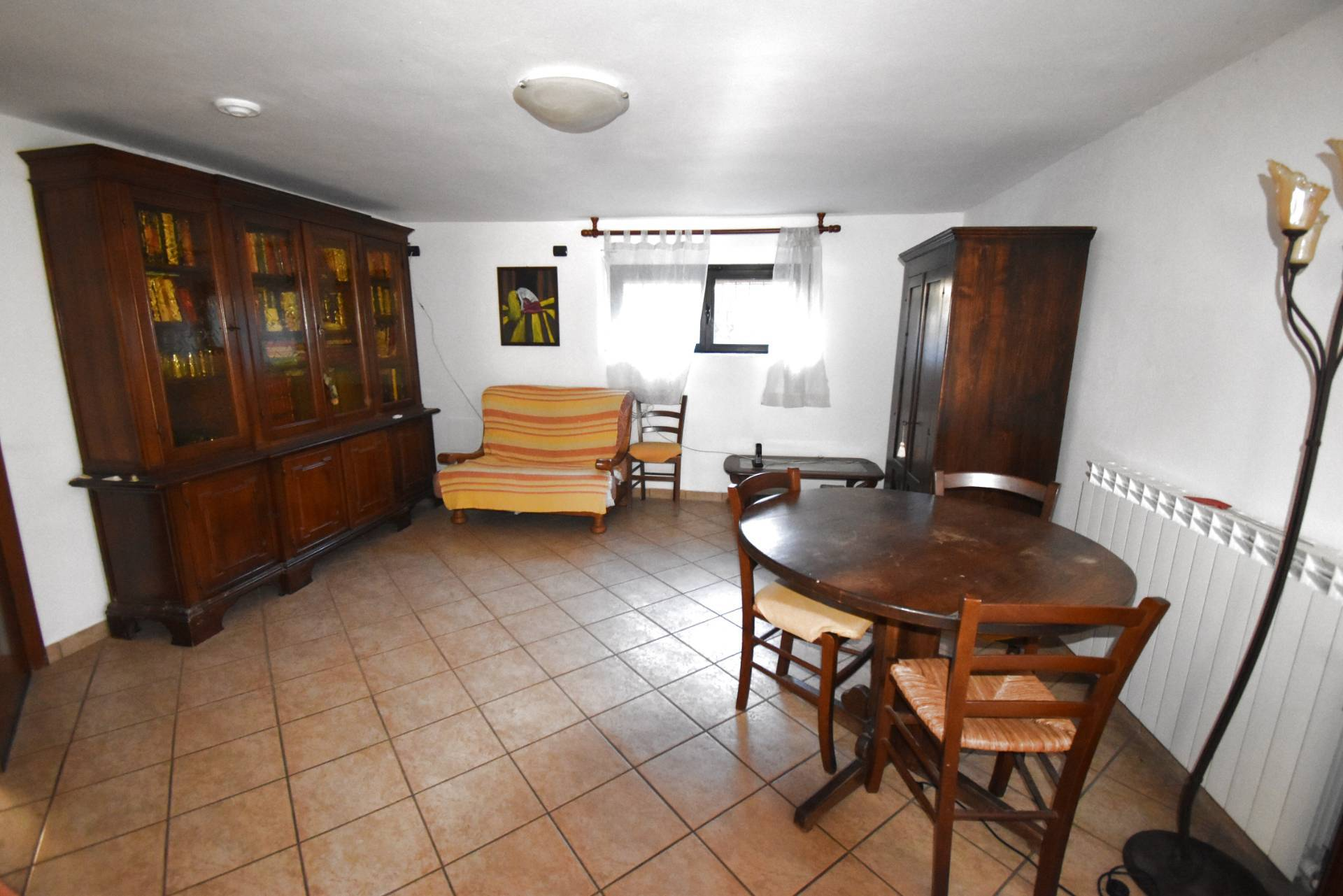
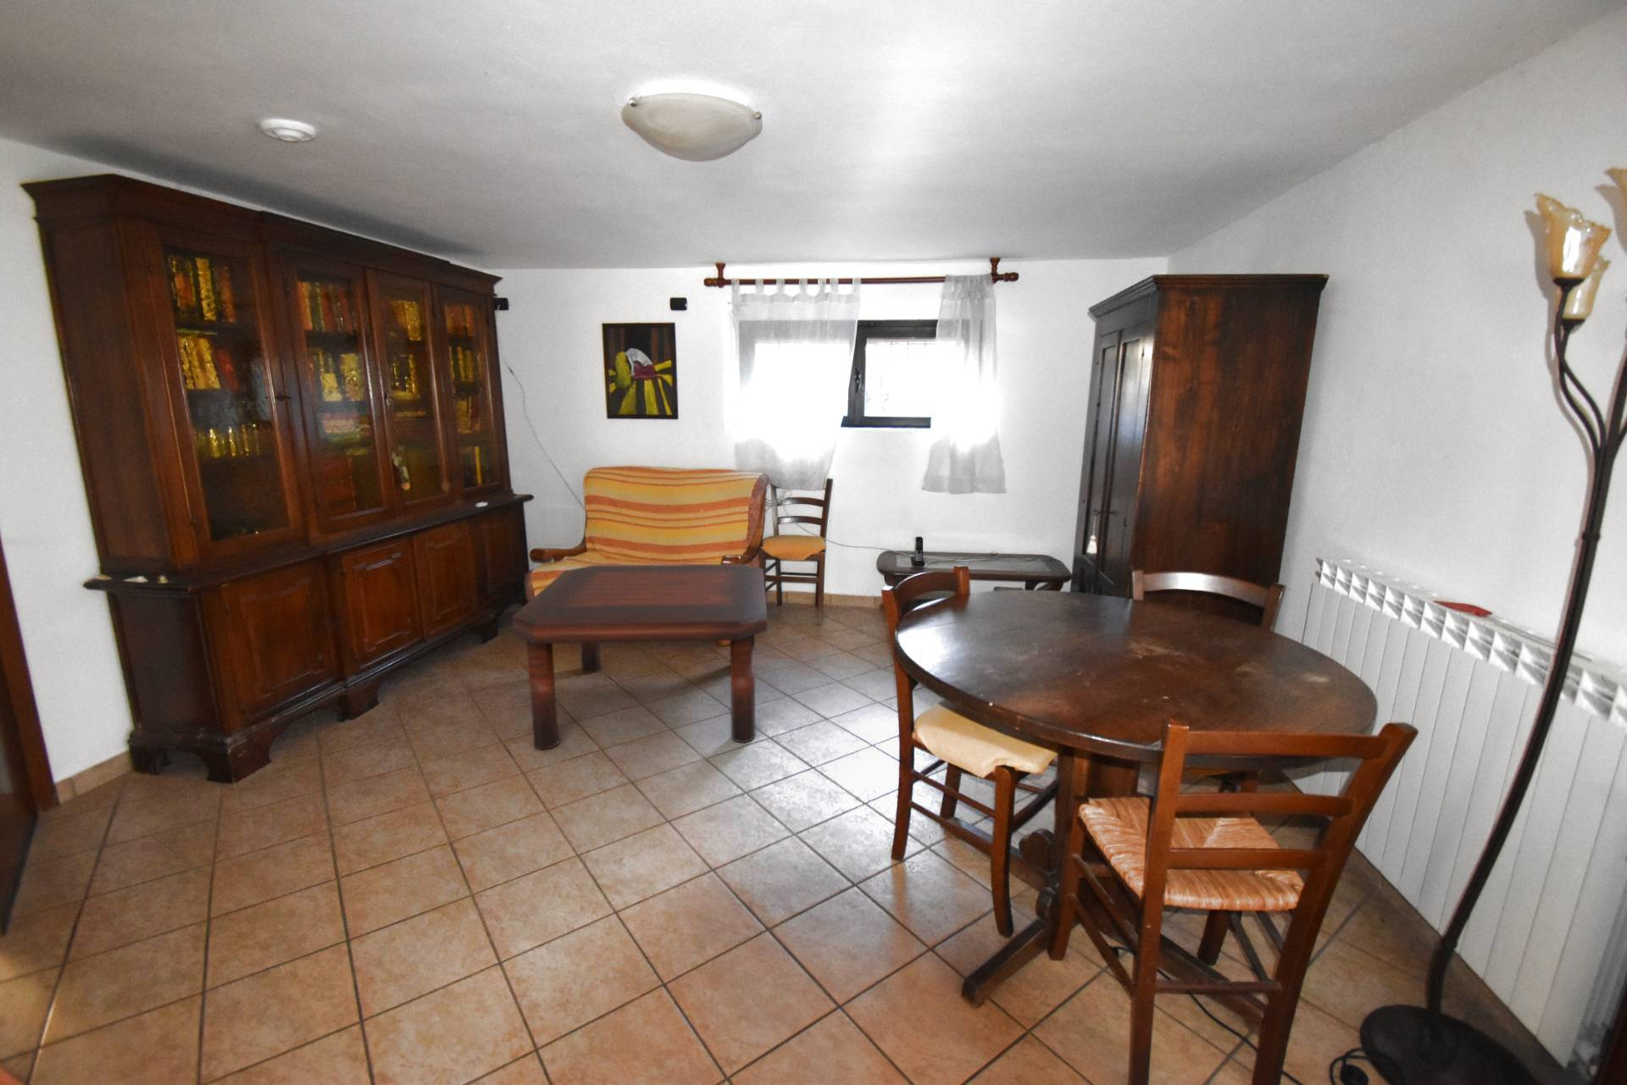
+ coffee table [511,563,768,751]
